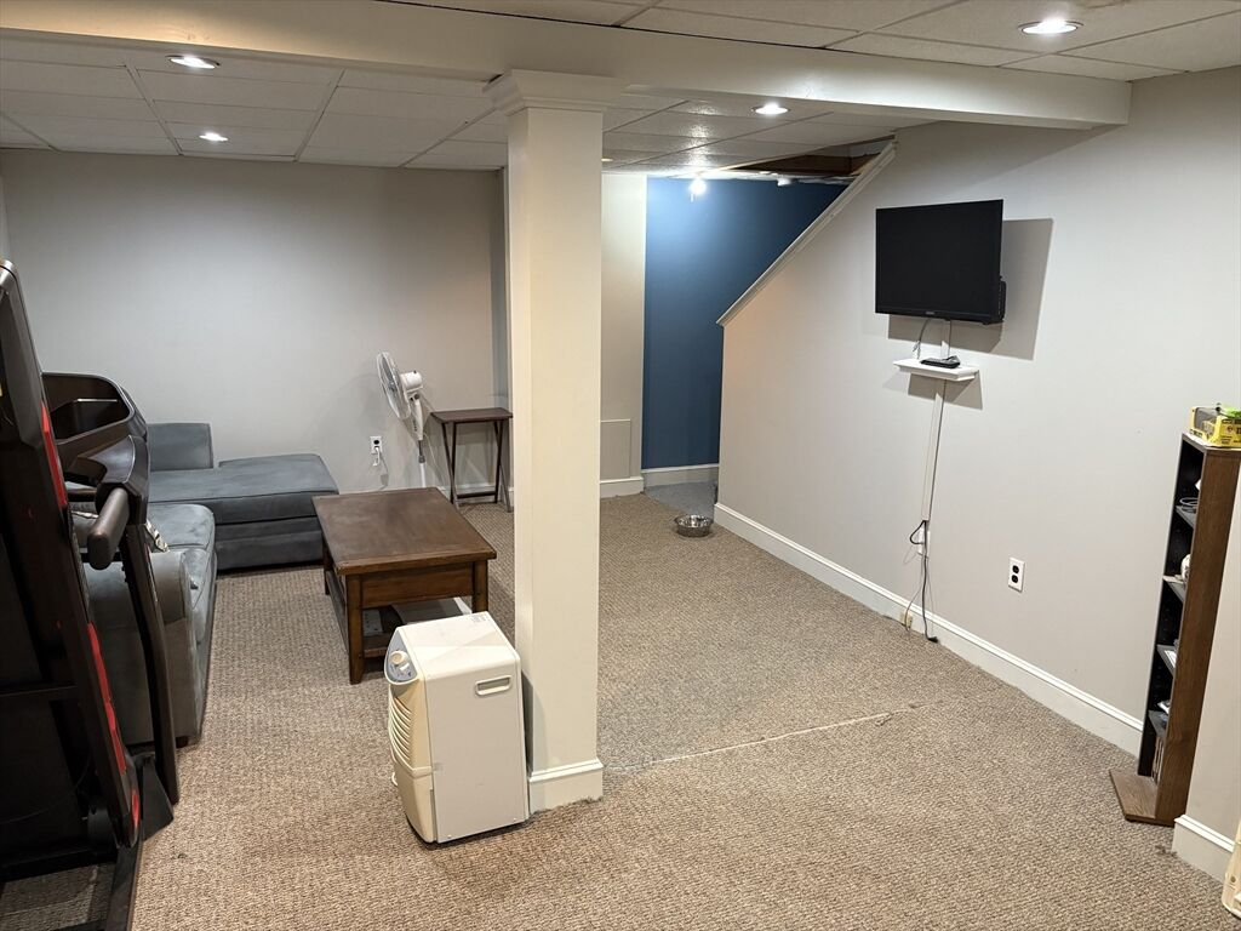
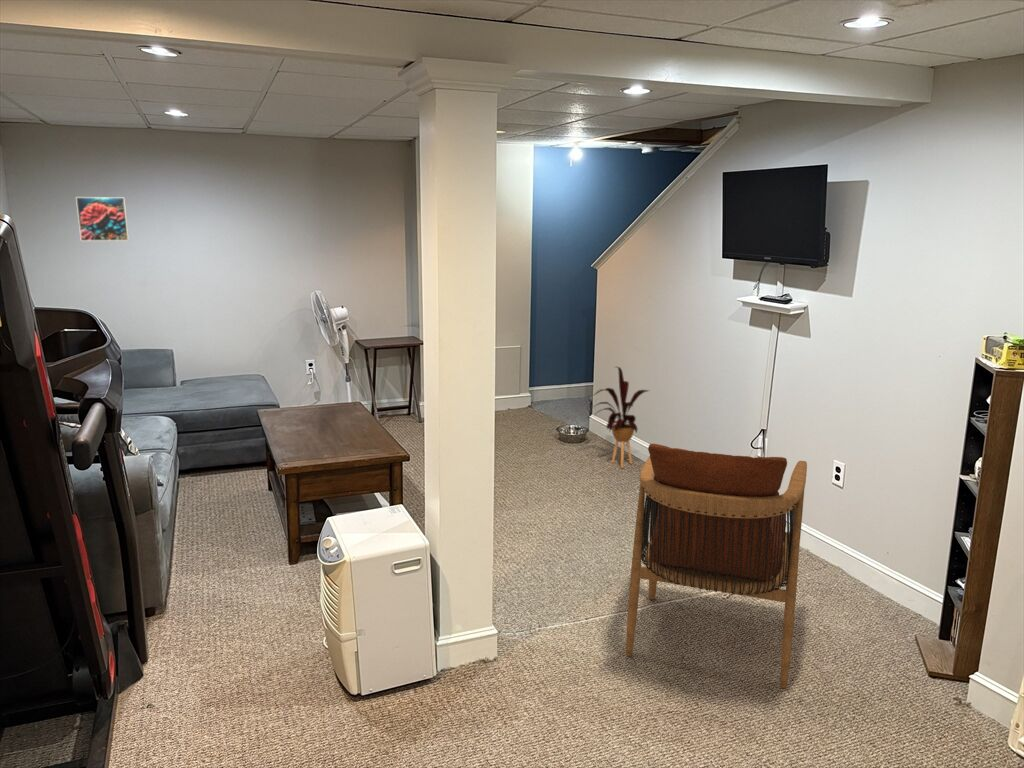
+ armchair [625,443,808,689]
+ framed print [75,196,130,242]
+ house plant [588,366,650,469]
